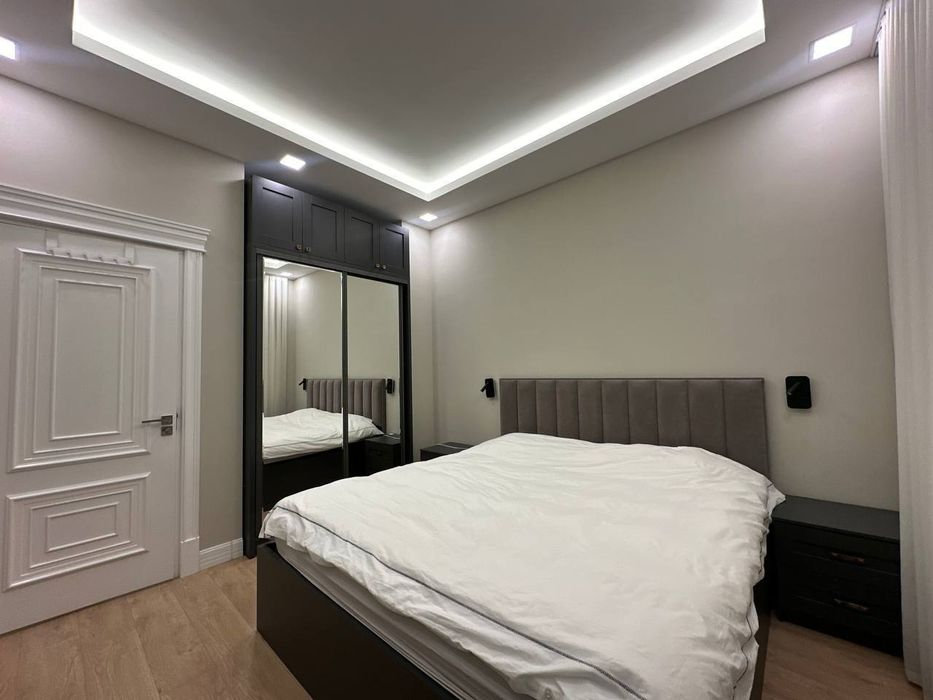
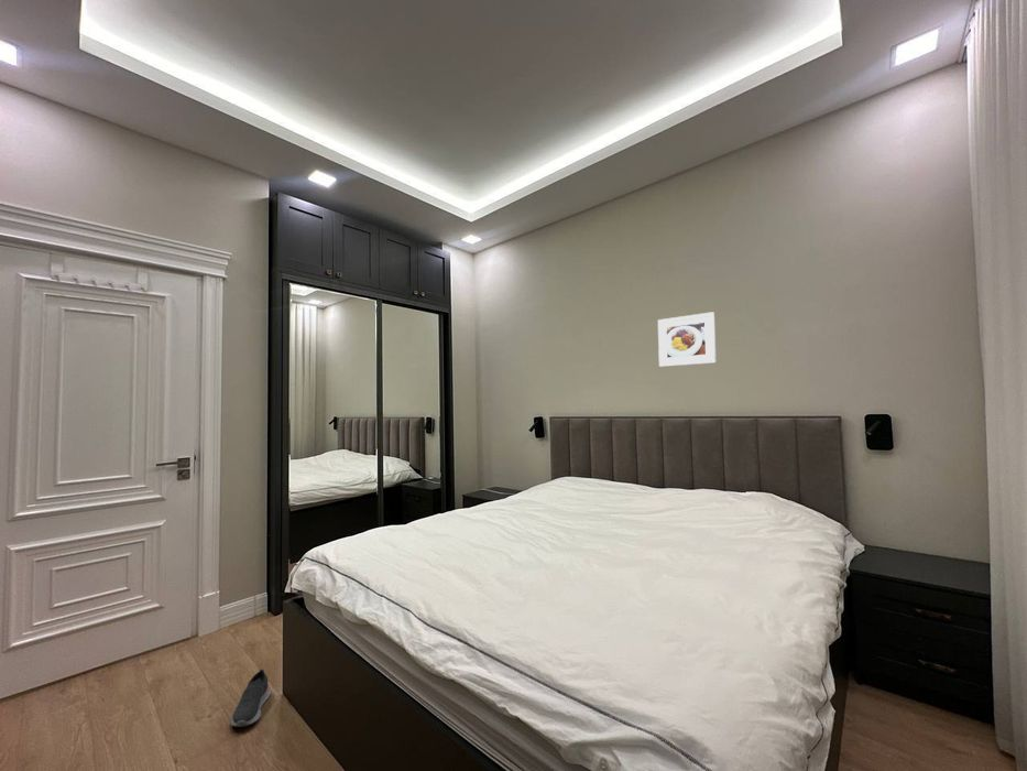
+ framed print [657,311,717,368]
+ shoe [230,669,272,728]
